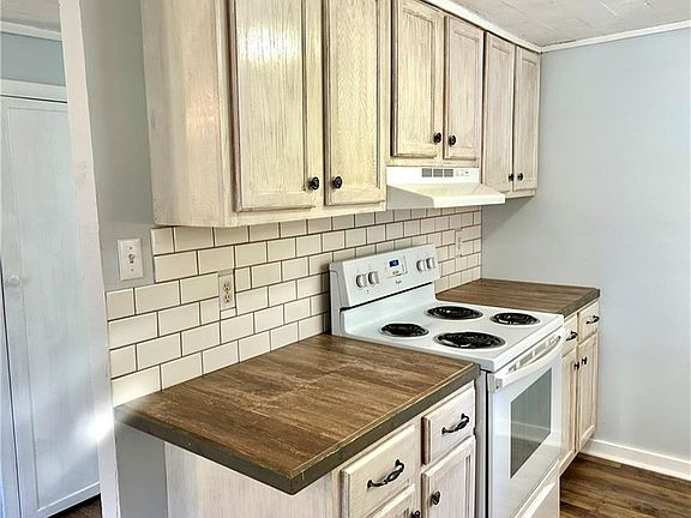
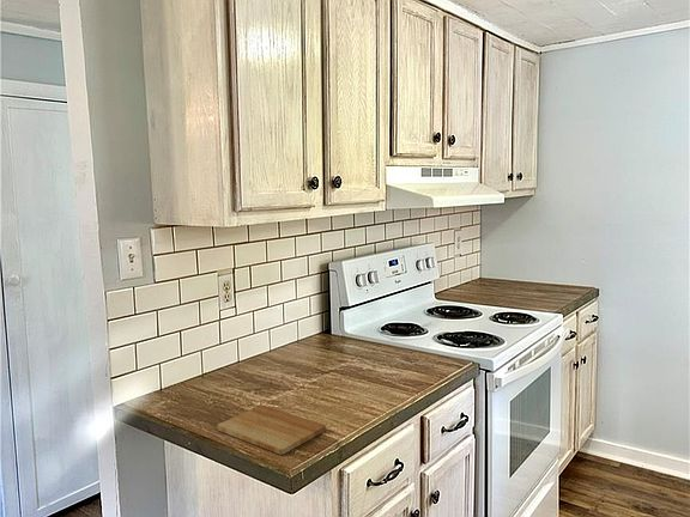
+ cutting board [216,405,327,456]
